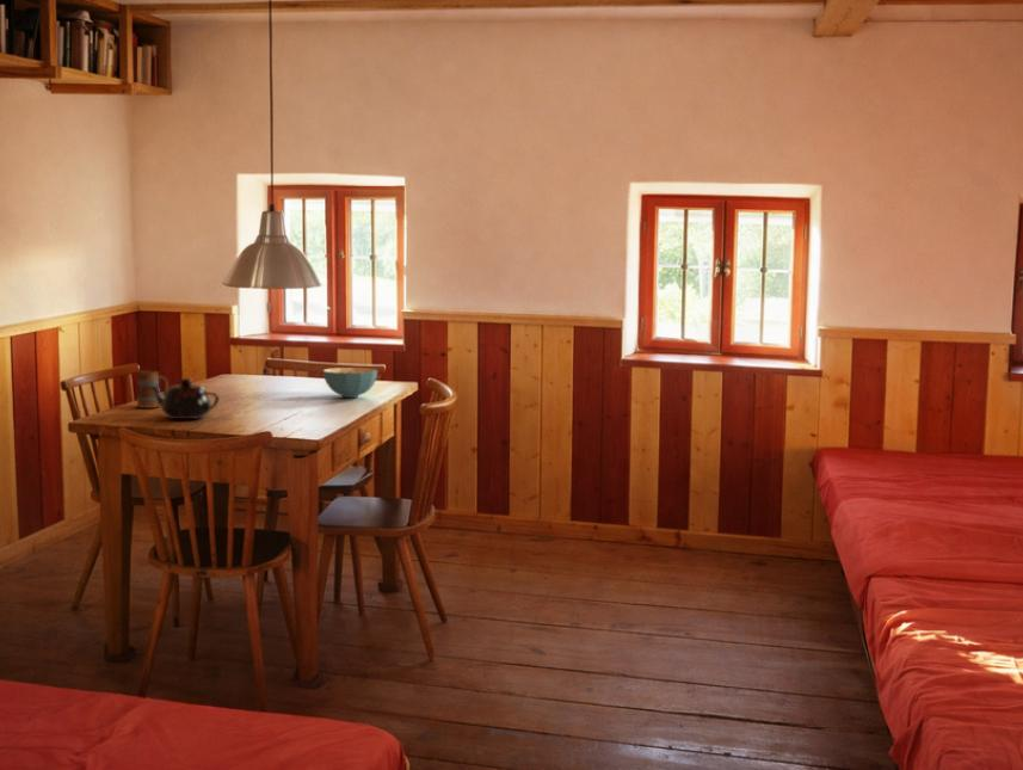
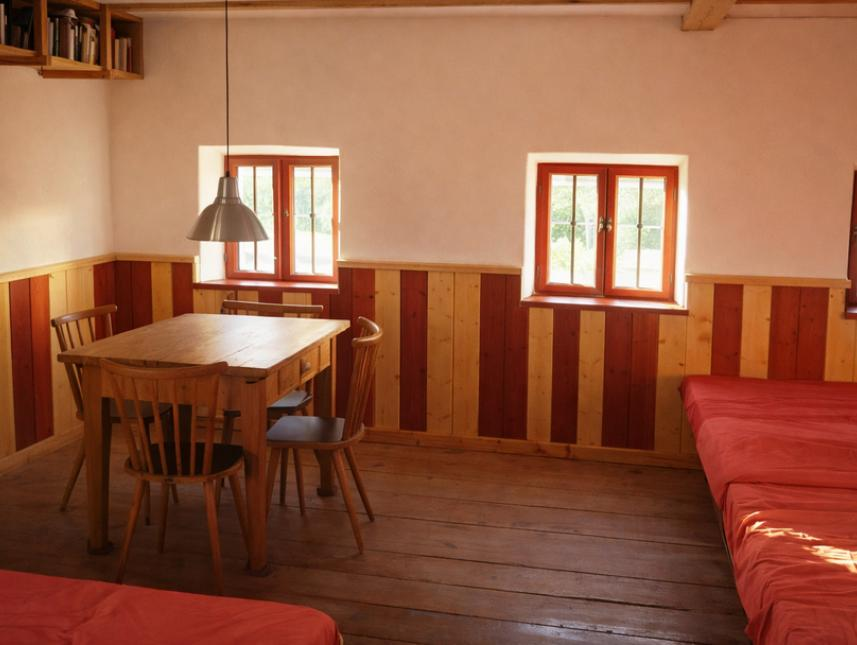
- cereal bowl [322,366,378,399]
- teapot [150,377,221,420]
- mug [135,370,170,409]
